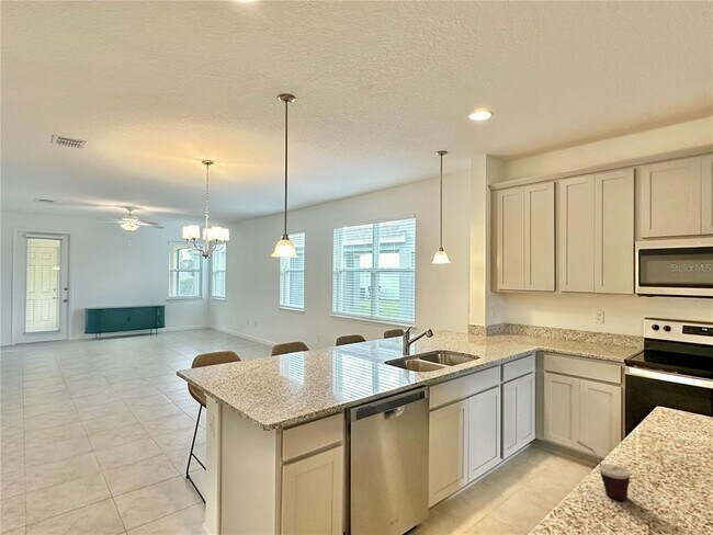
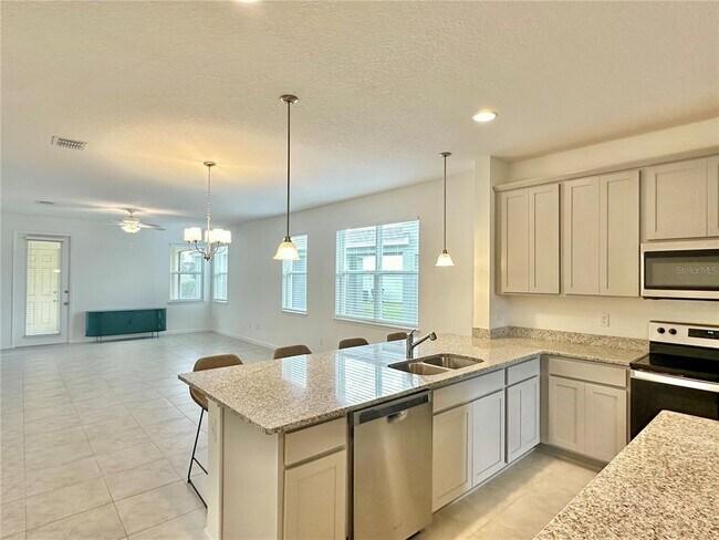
- cup [576,440,631,501]
